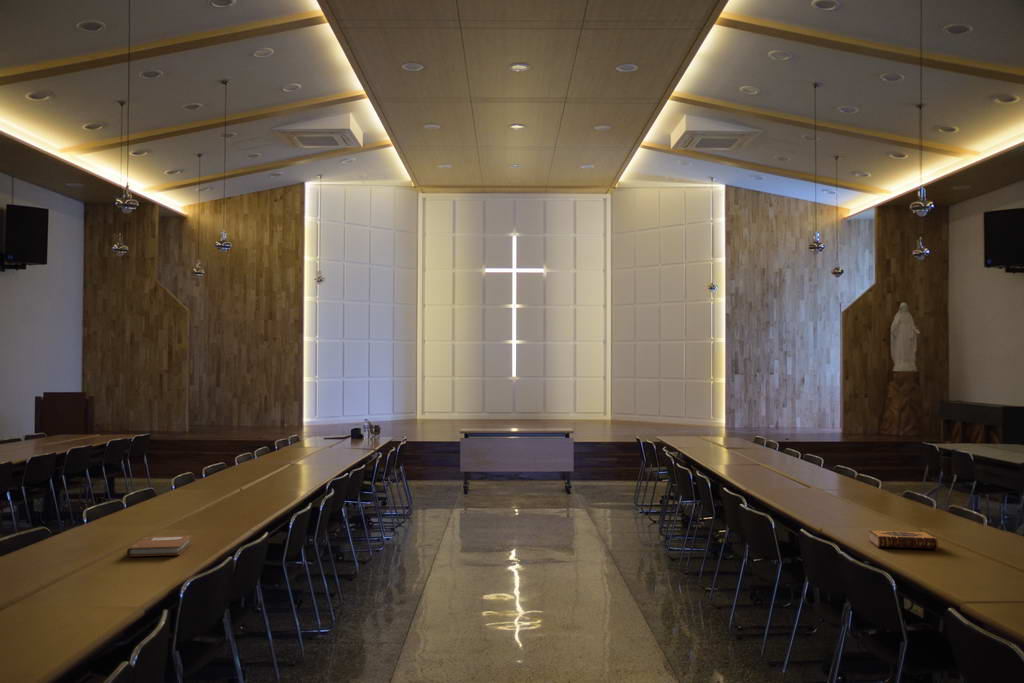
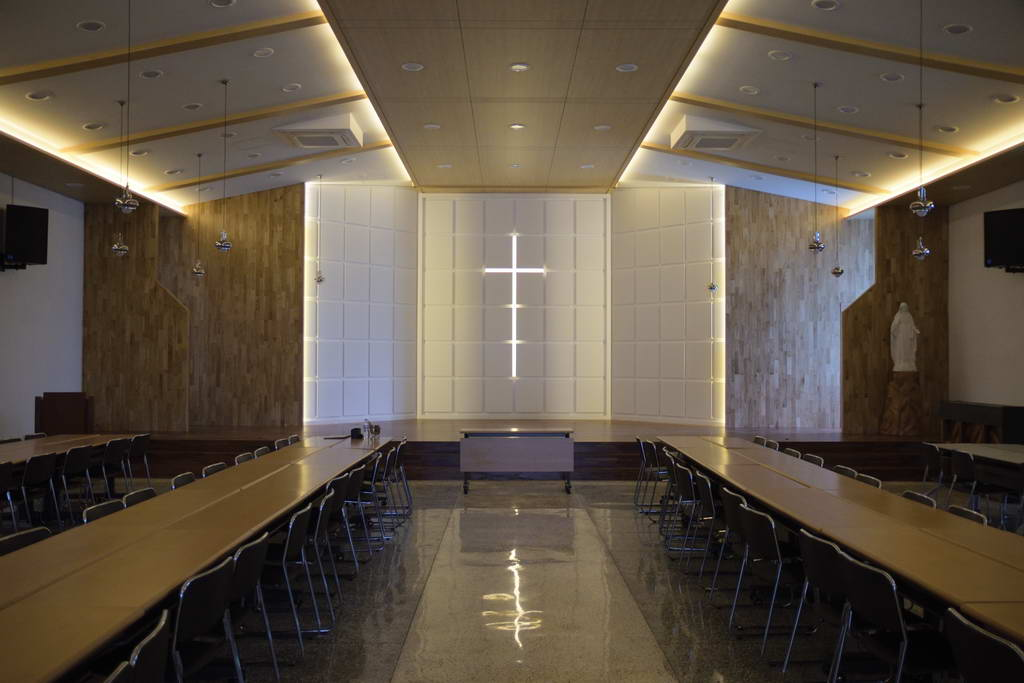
- hardback book [868,529,939,550]
- notebook [126,534,193,557]
